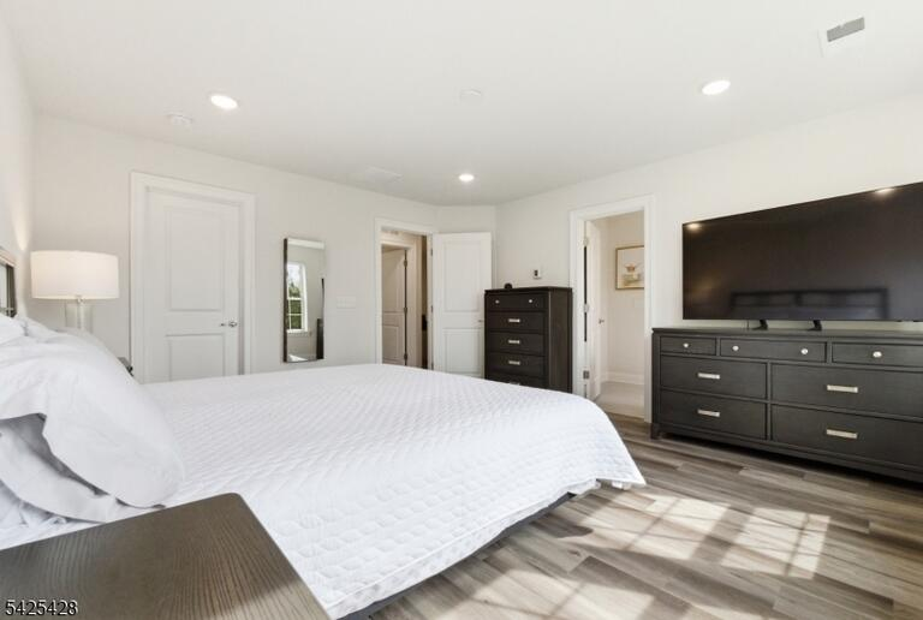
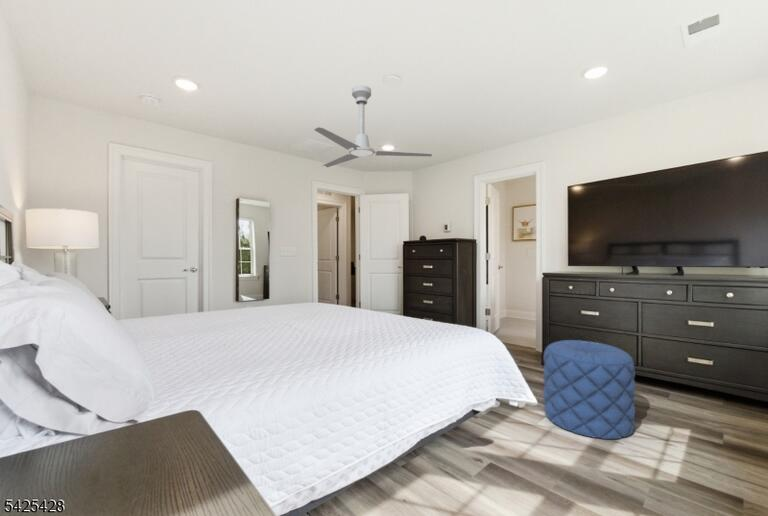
+ ceiling fan [313,84,434,168]
+ pouf [542,339,636,440]
